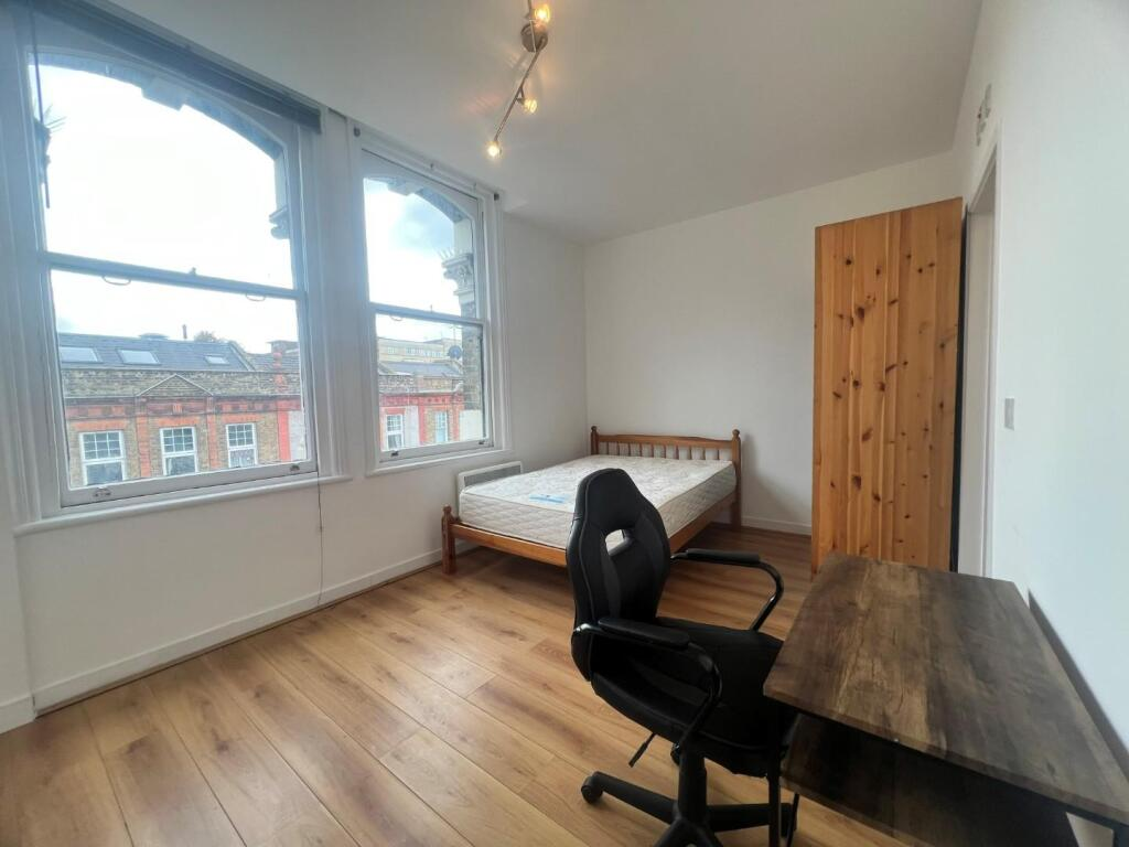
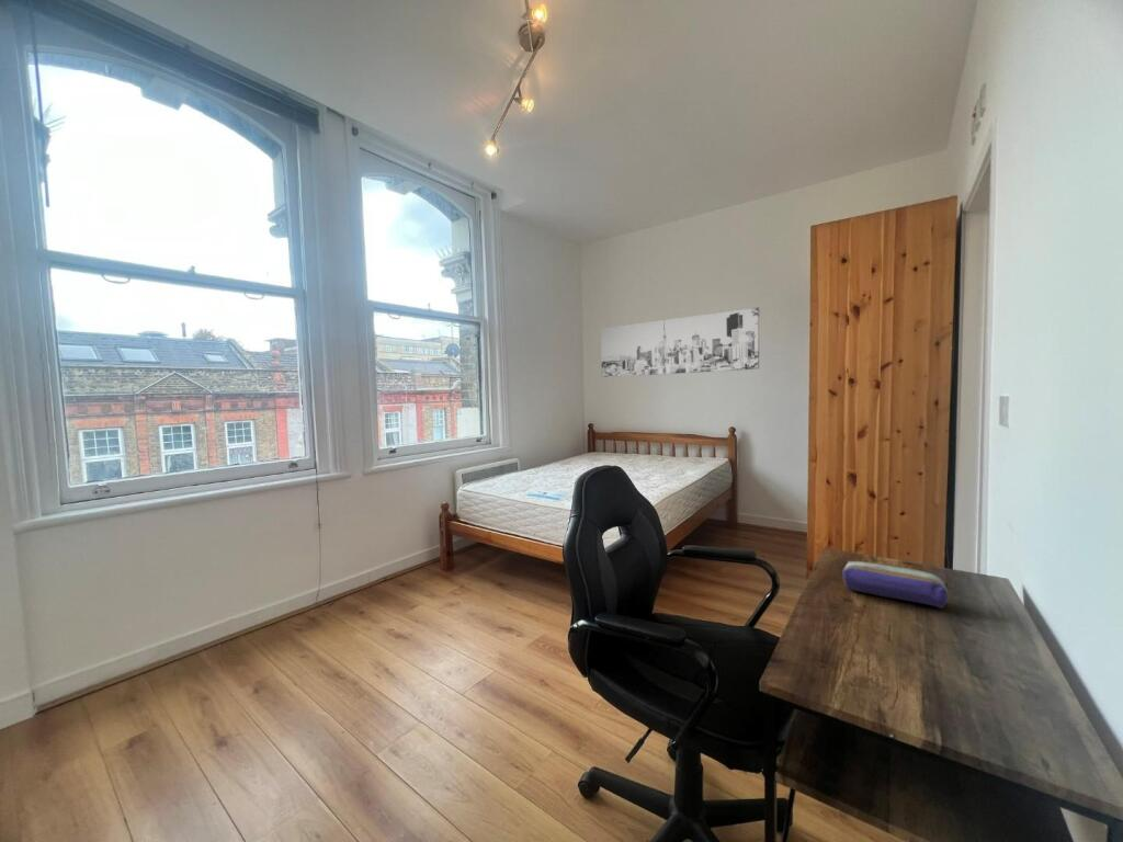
+ pencil case [841,560,951,610]
+ wall art [600,307,760,378]
